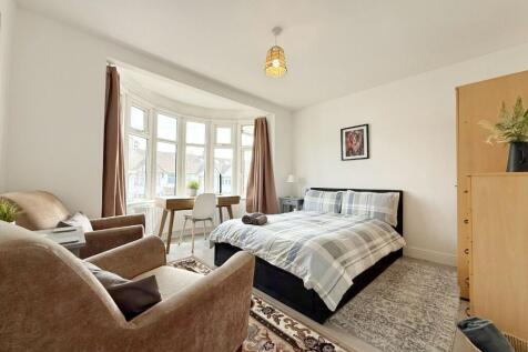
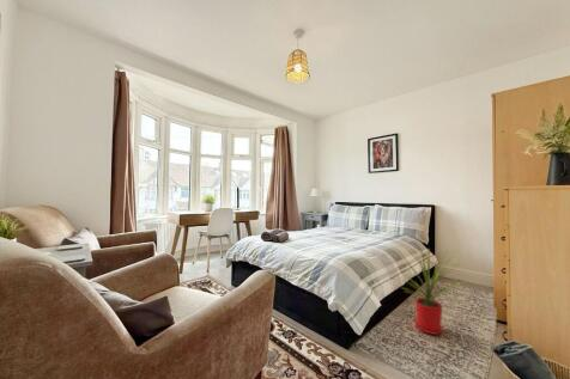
+ house plant [398,240,466,336]
